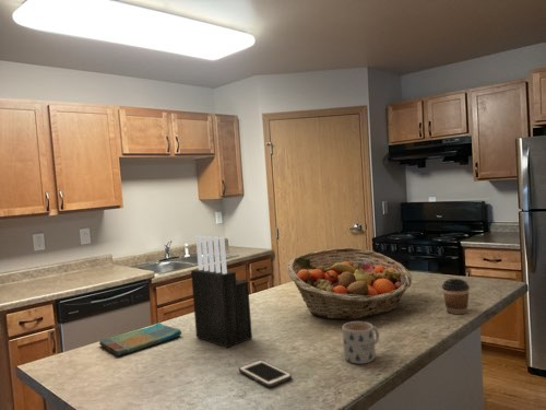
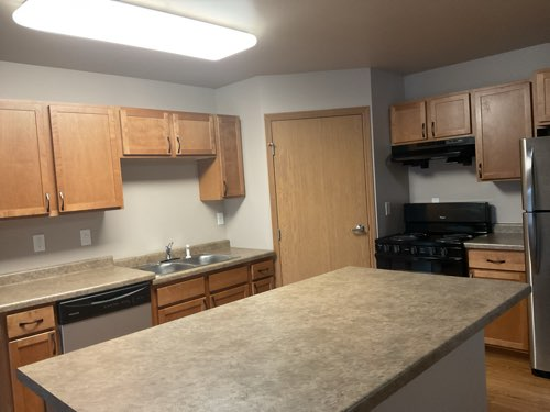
- cell phone [238,359,293,388]
- mug [341,320,380,365]
- fruit basket [286,247,413,321]
- knife block [190,235,253,349]
- coffee cup [441,278,471,315]
- dish towel [98,321,182,358]
